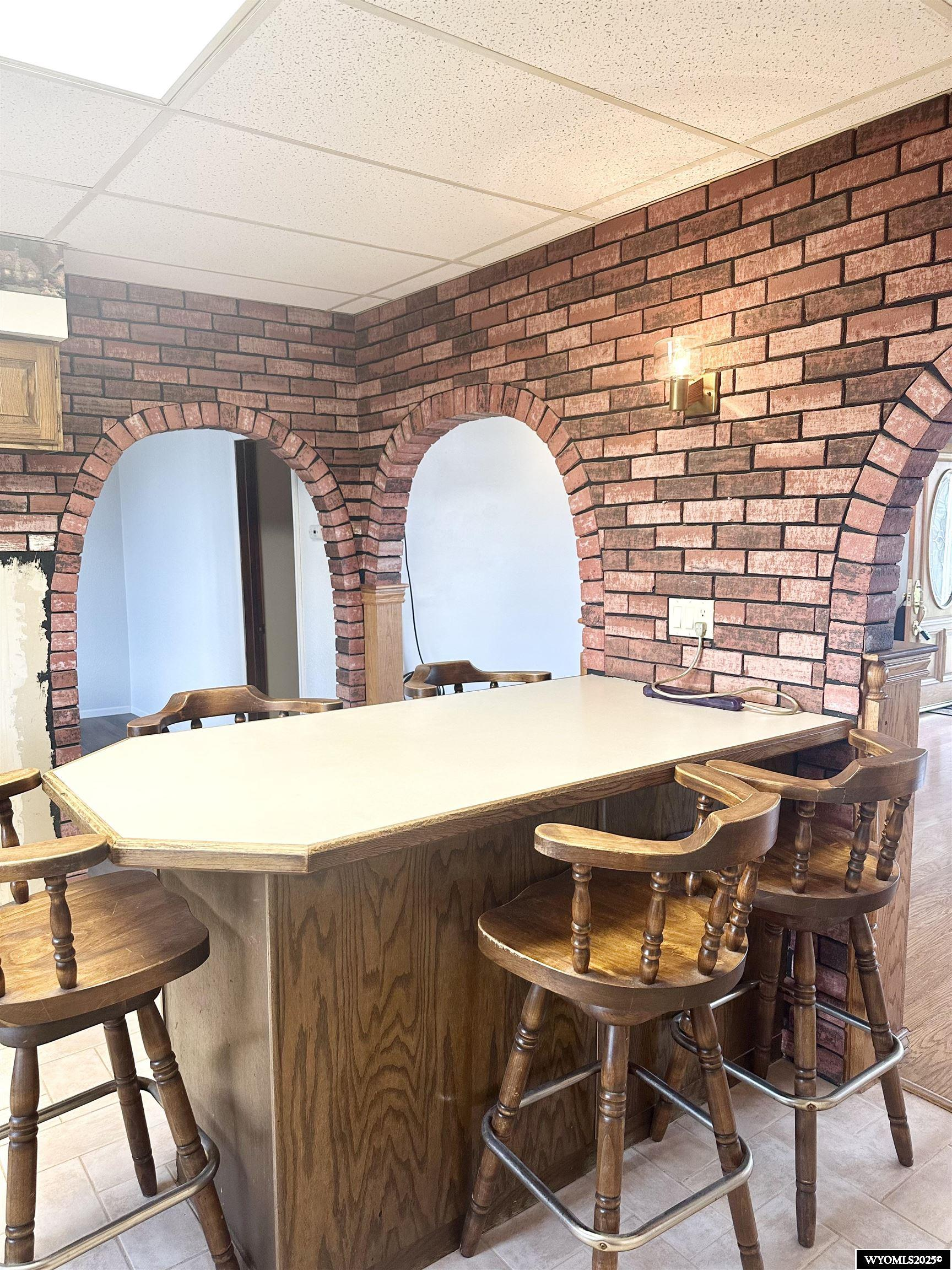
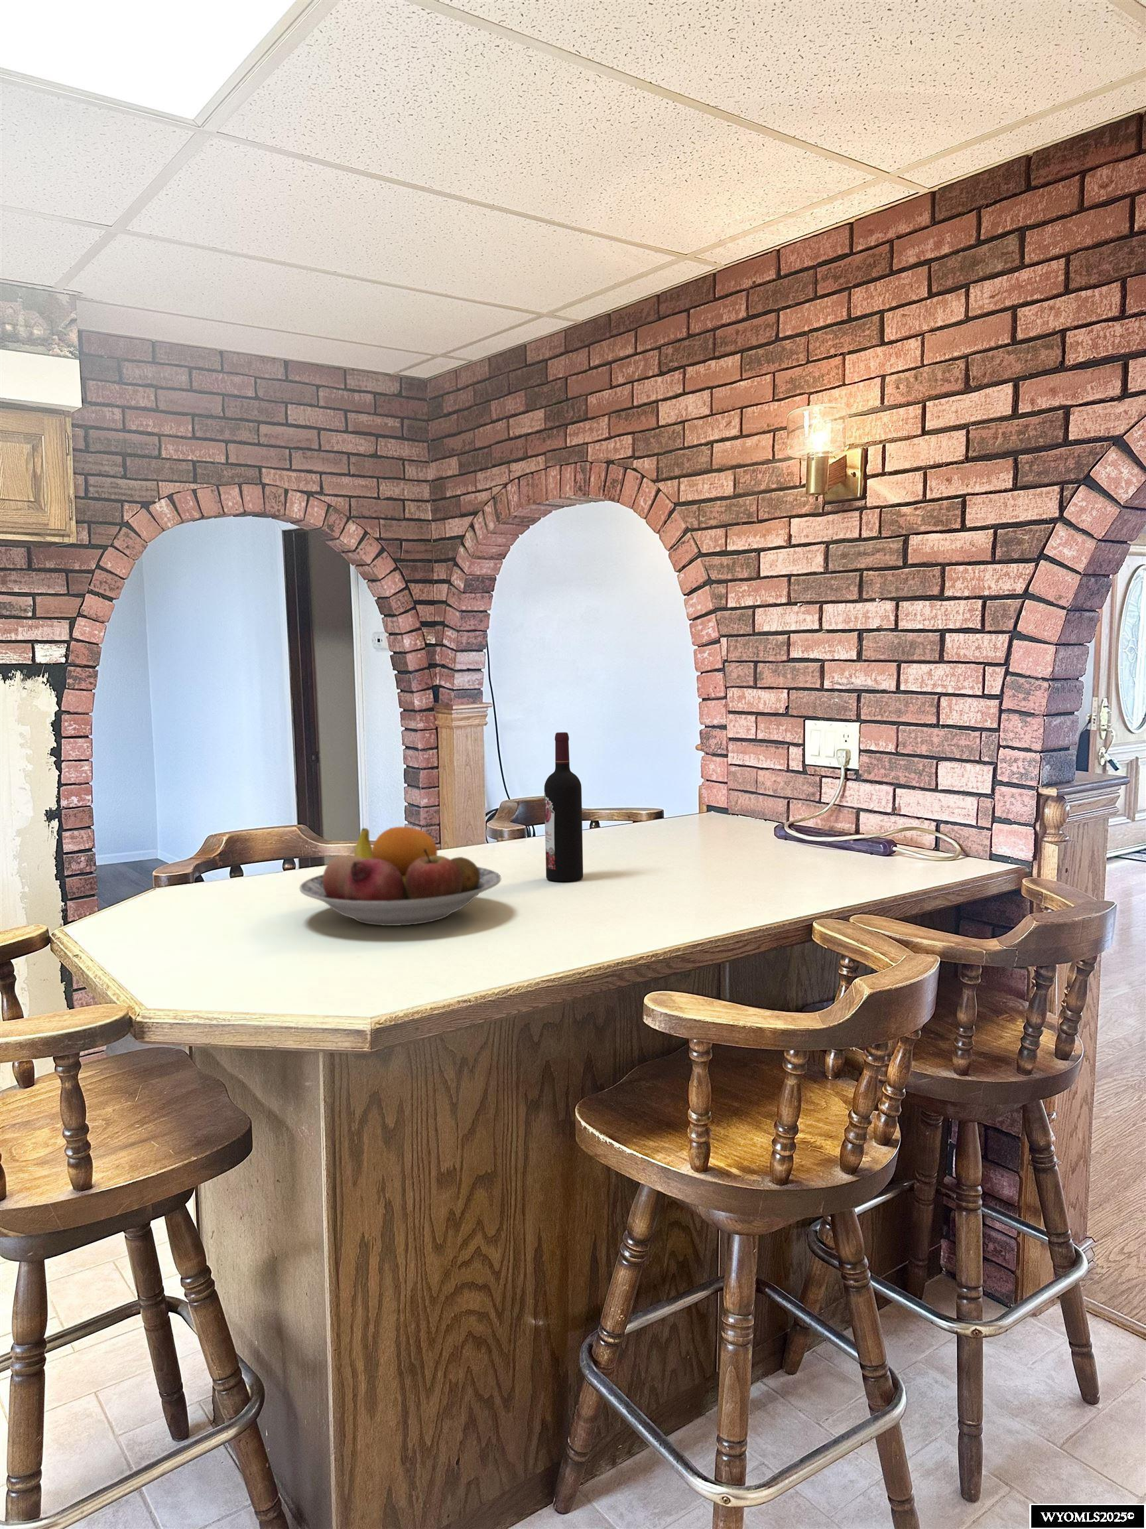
+ fruit bowl [299,826,502,926]
+ wine bottle [544,731,584,882]
